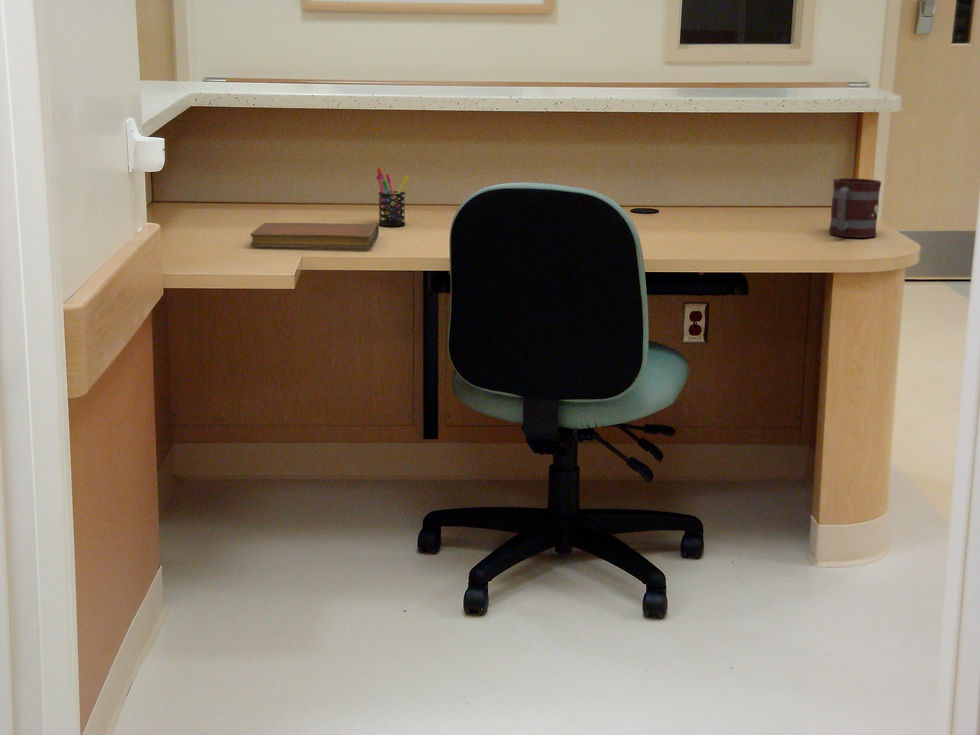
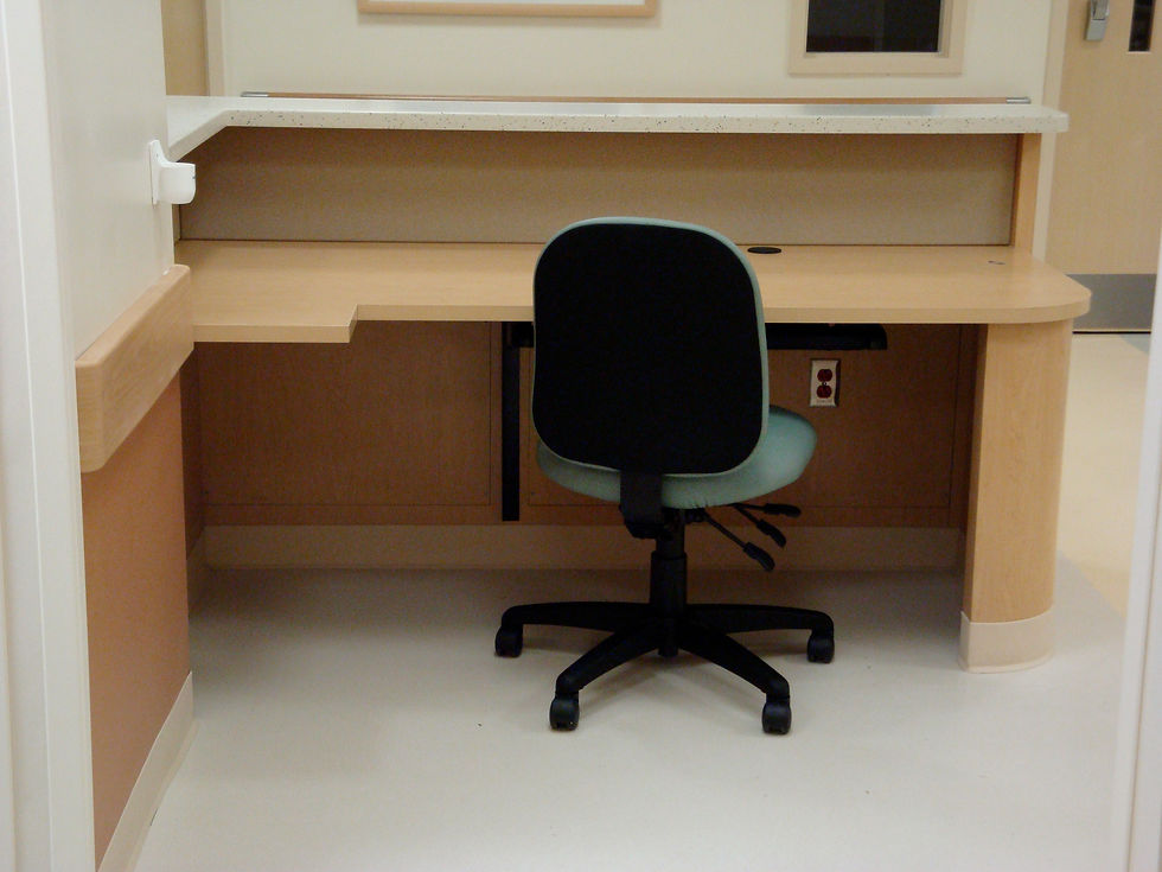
- mug [828,177,882,239]
- notebook [249,222,380,249]
- pen holder [376,168,410,227]
